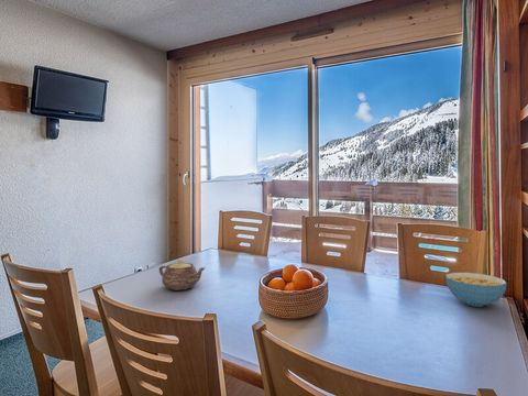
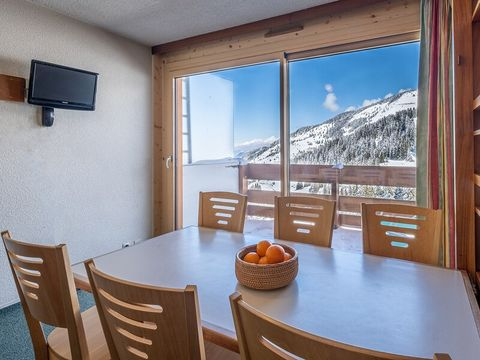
- teapot [158,258,206,292]
- cereal bowl [444,272,508,308]
